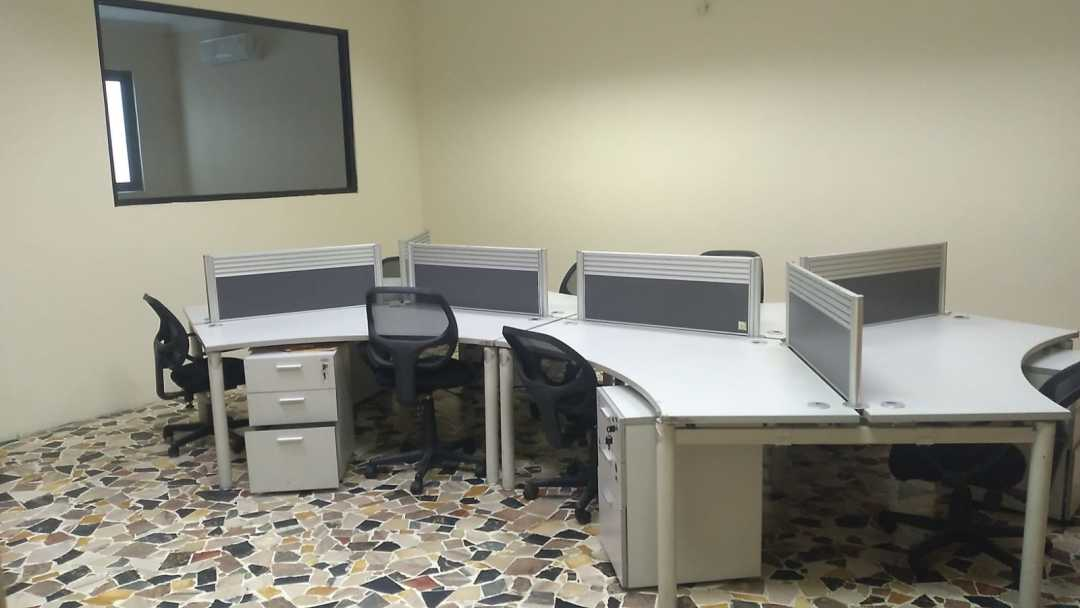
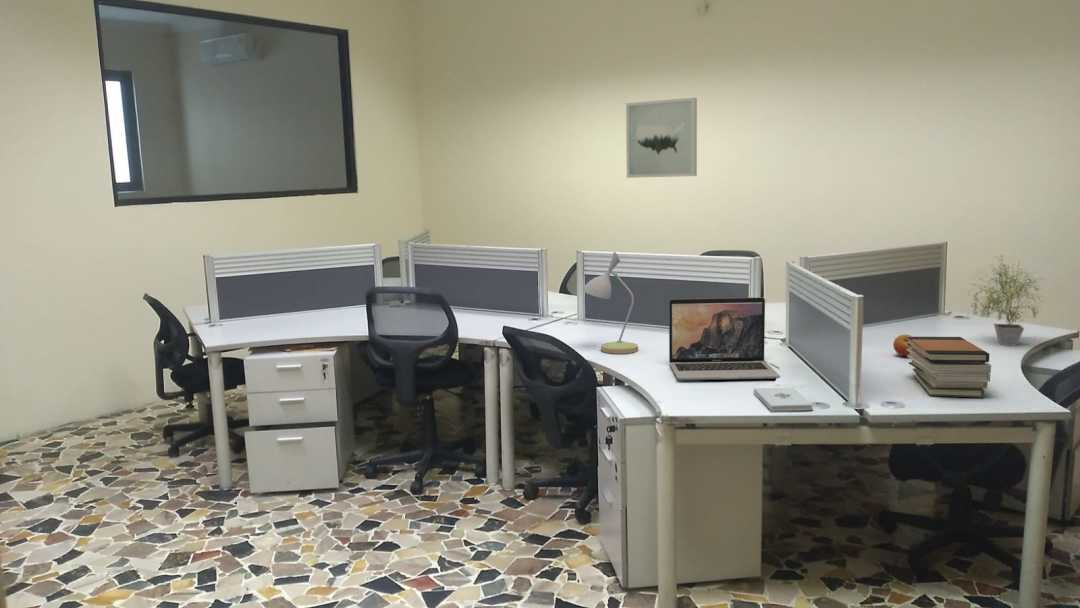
+ potted plant [966,254,1050,347]
+ wall art [625,97,698,179]
+ laptop [668,296,781,381]
+ notepad [753,386,814,412]
+ book stack [906,336,992,399]
+ apple [892,334,913,357]
+ desk lamp [581,251,639,355]
